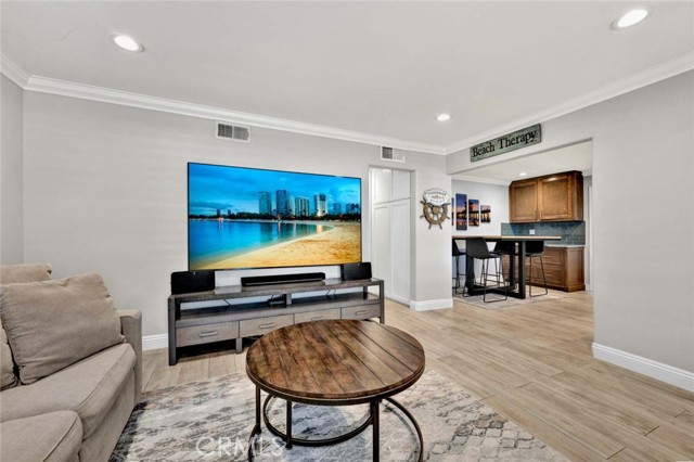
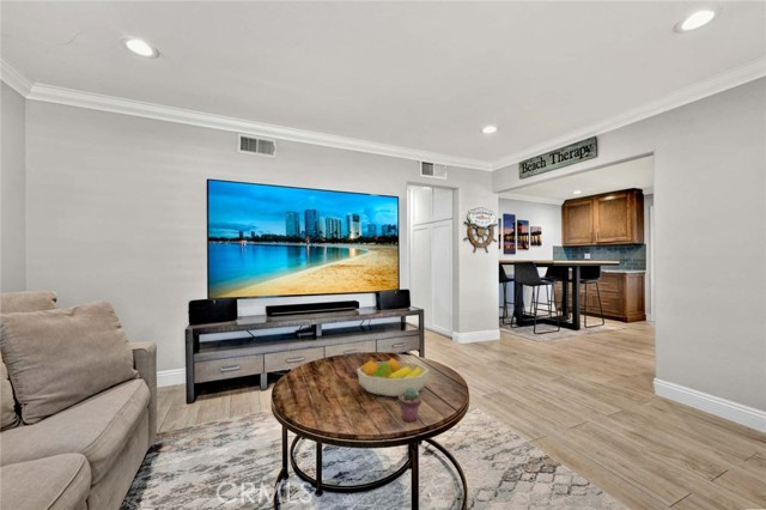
+ potted succulent [397,388,422,423]
+ fruit bowl [357,357,430,397]
